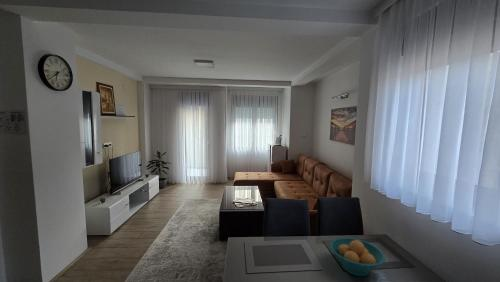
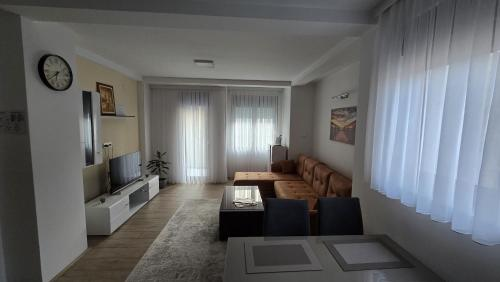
- fruit bowl [329,237,387,277]
